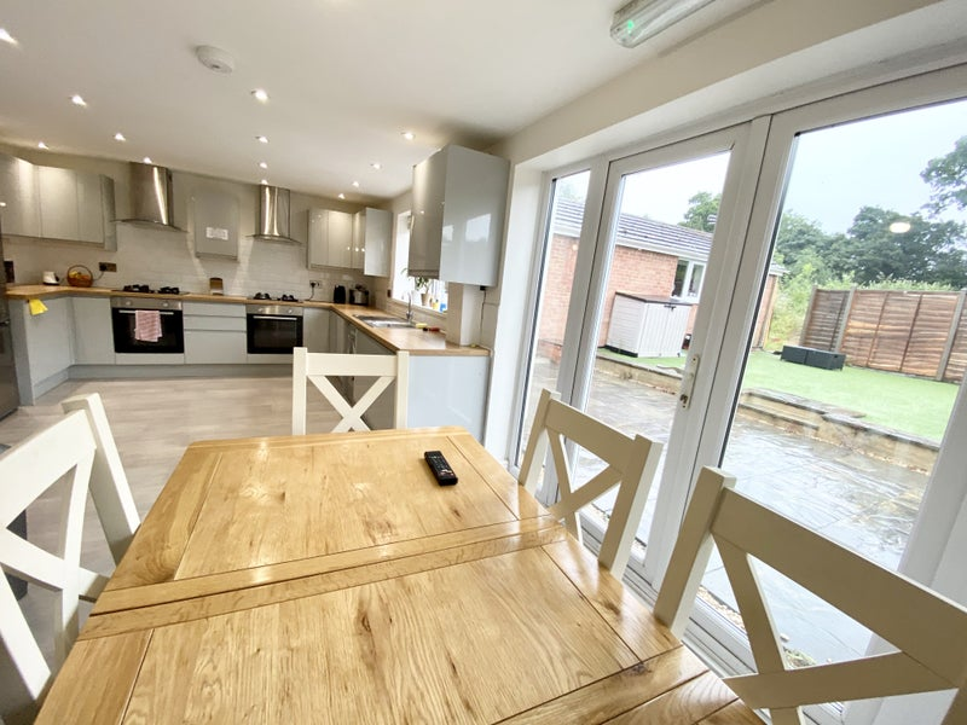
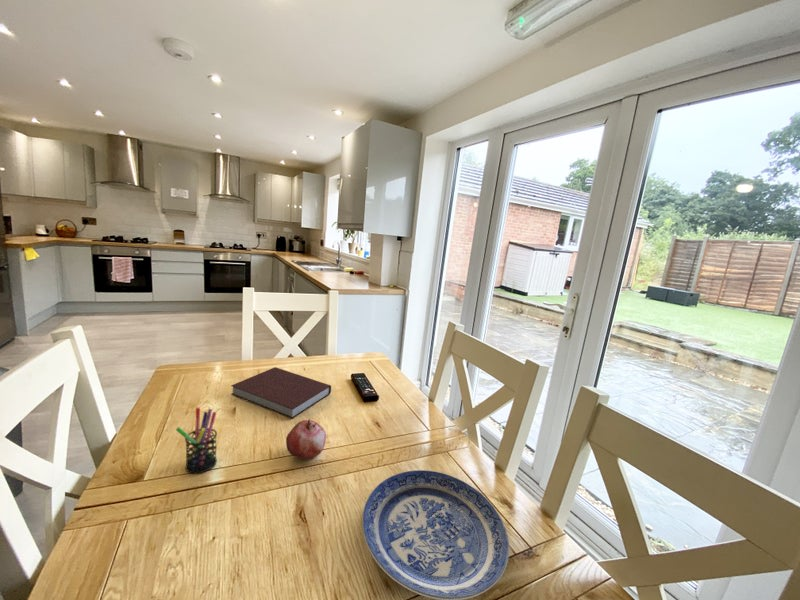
+ pen holder [175,407,218,474]
+ plate [361,469,510,600]
+ notebook [230,366,332,419]
+ fruit [285,418,327,461]
